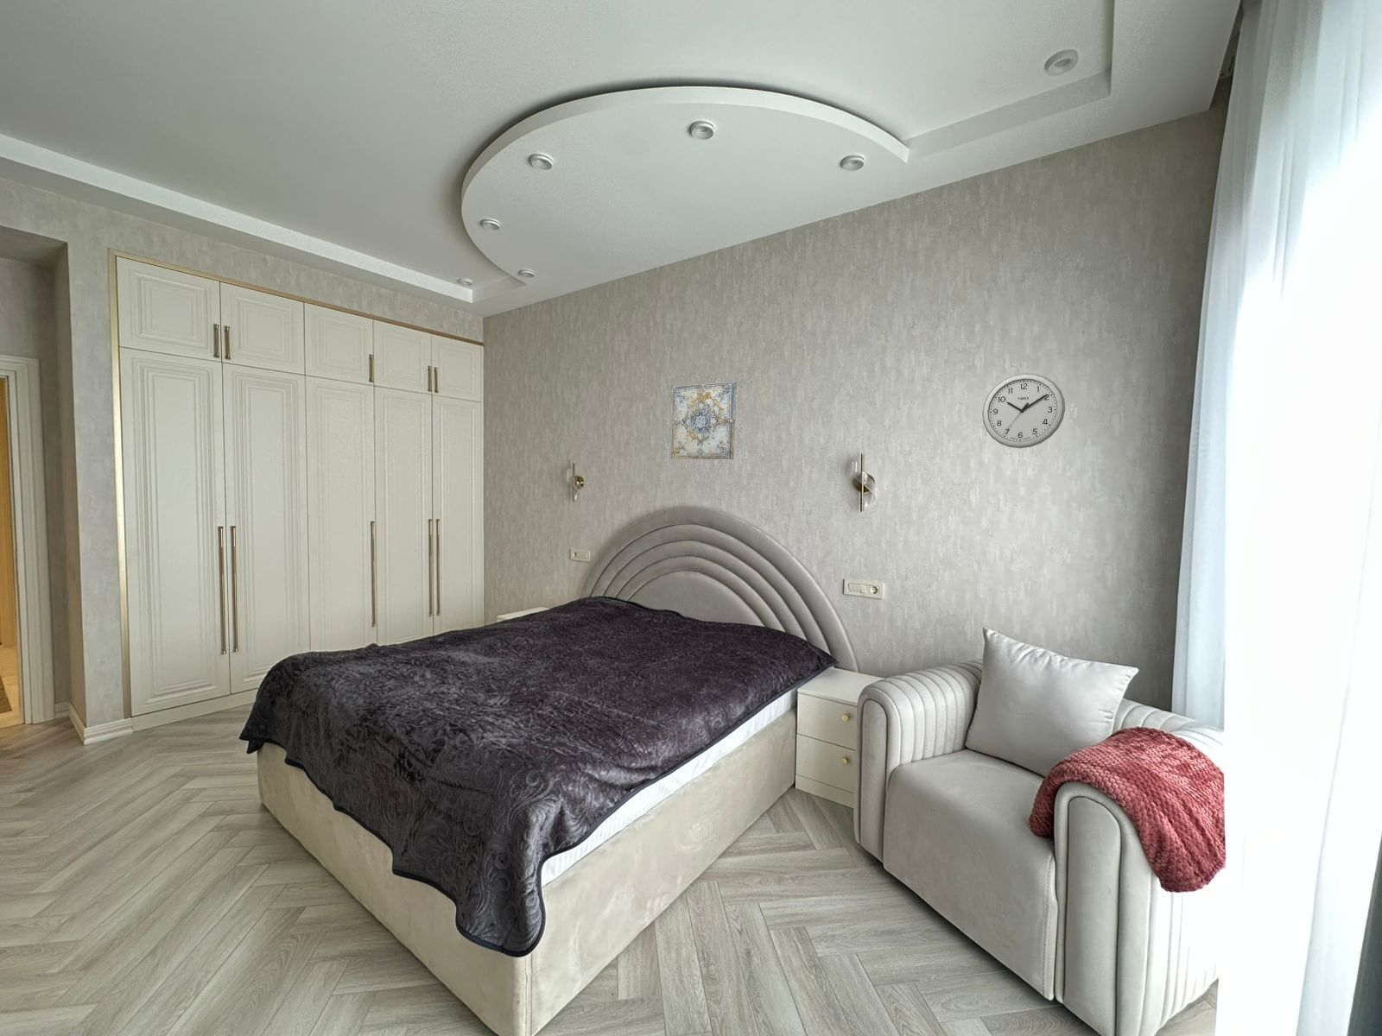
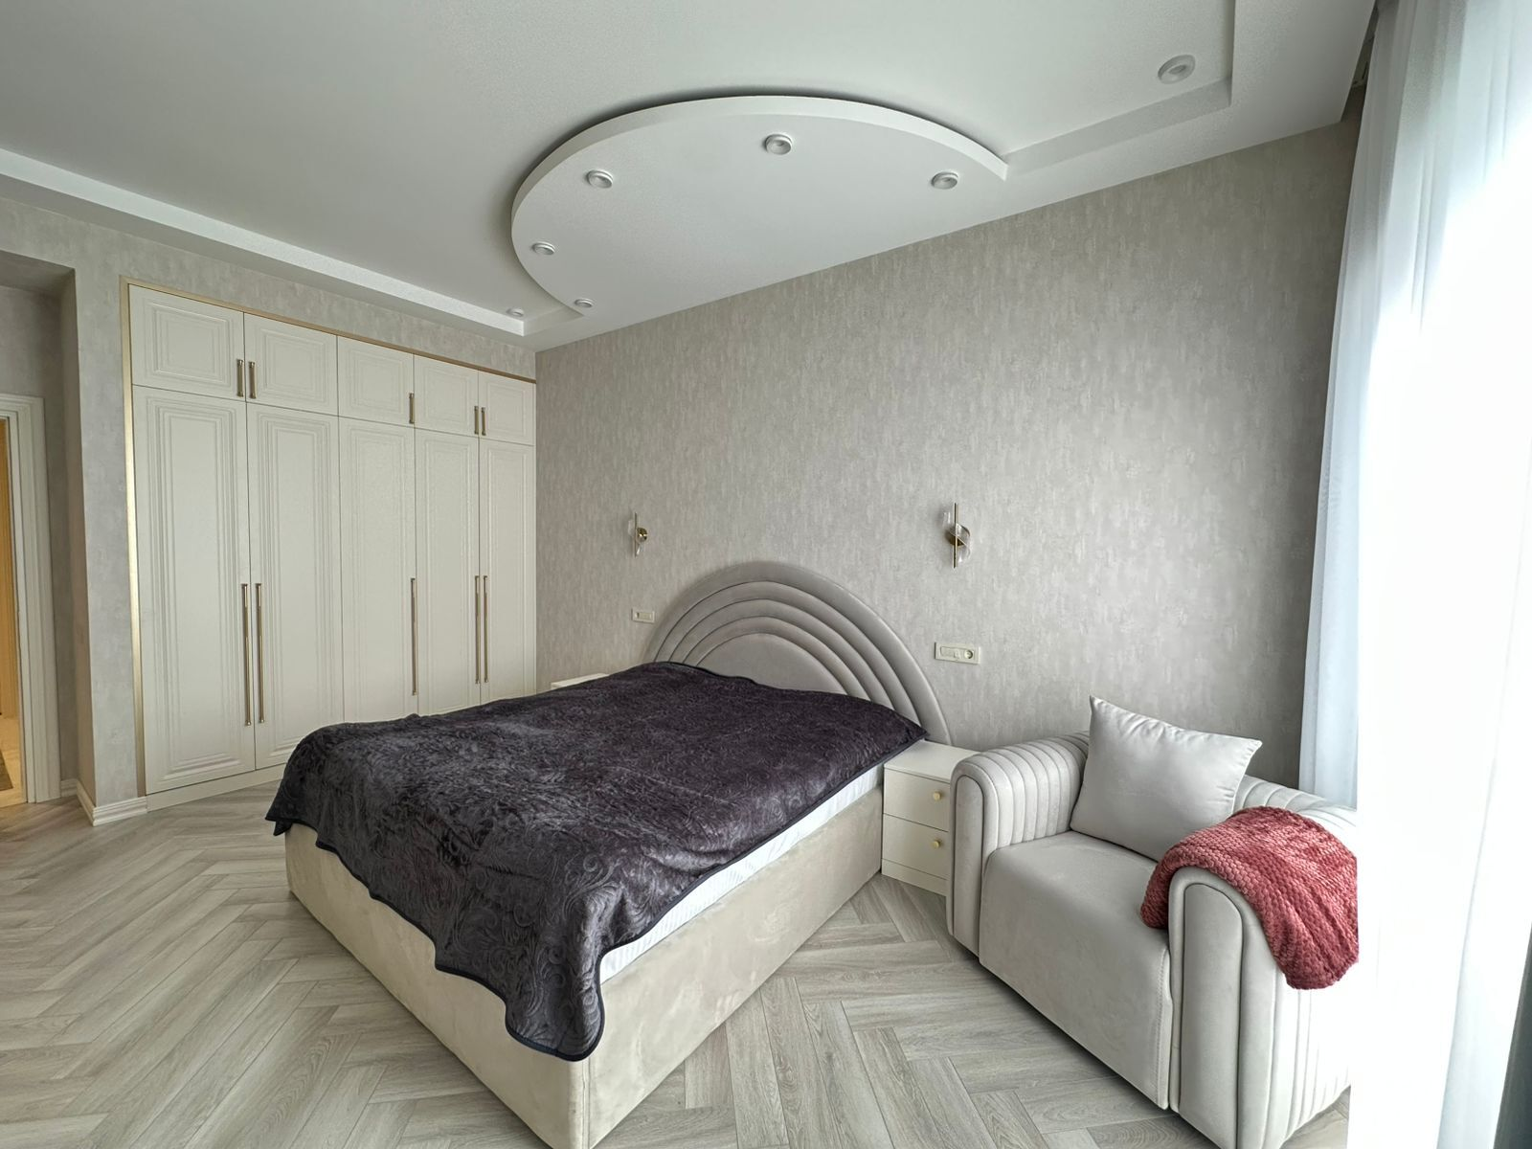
- wall clock [982,372,1065,449]
- wall art [670,381,738,460]
